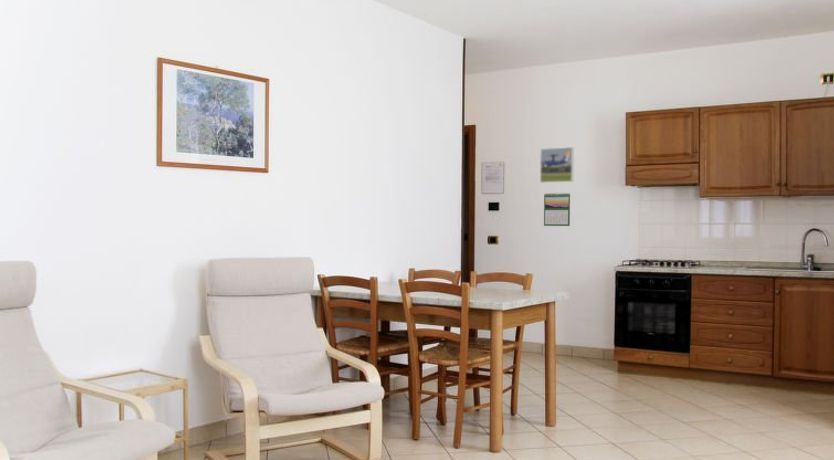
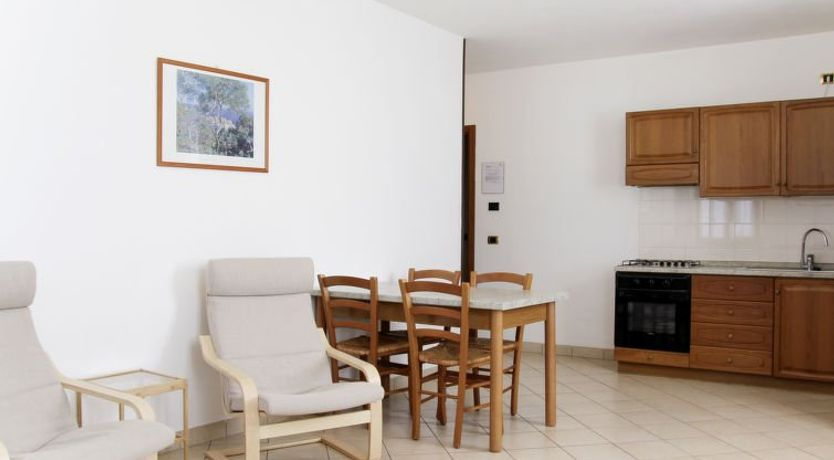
- calendar [543,192,571,227]
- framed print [539,146,575,184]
